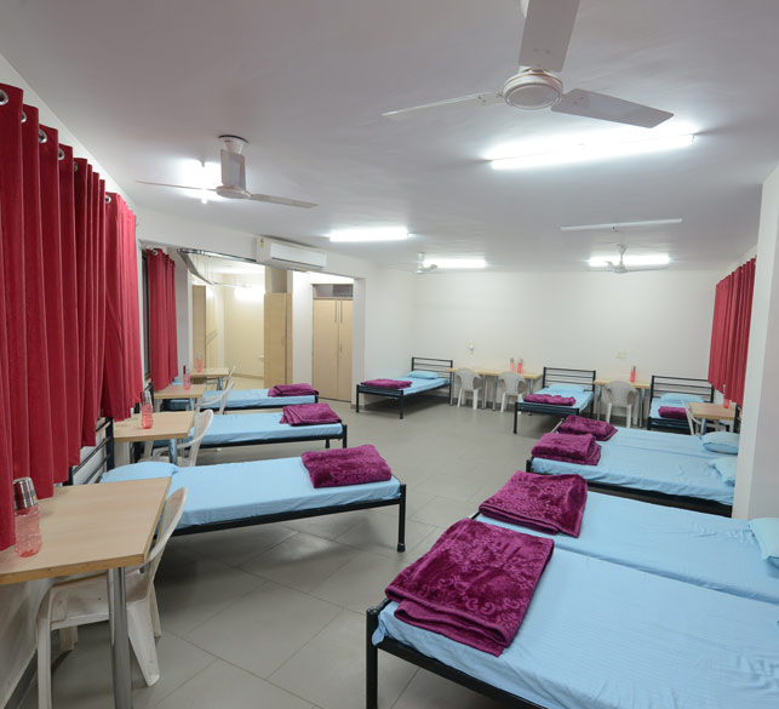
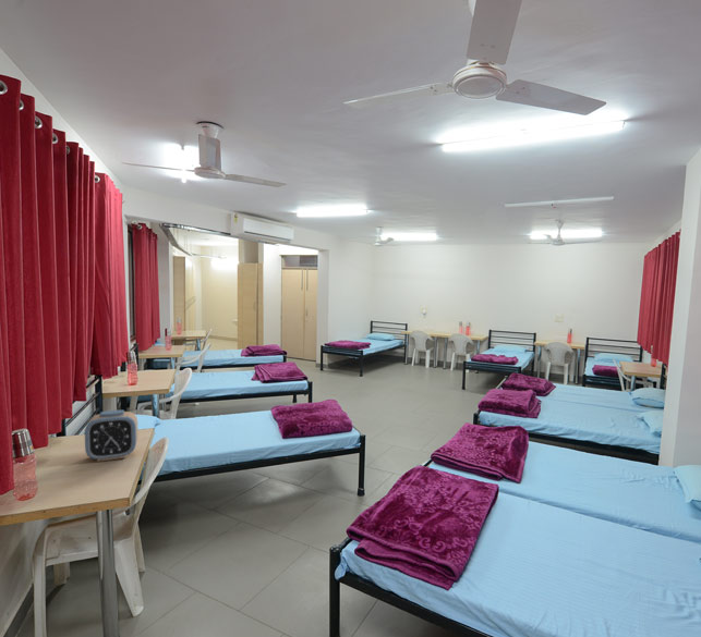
+ alarm clock [84,409,138,463]
